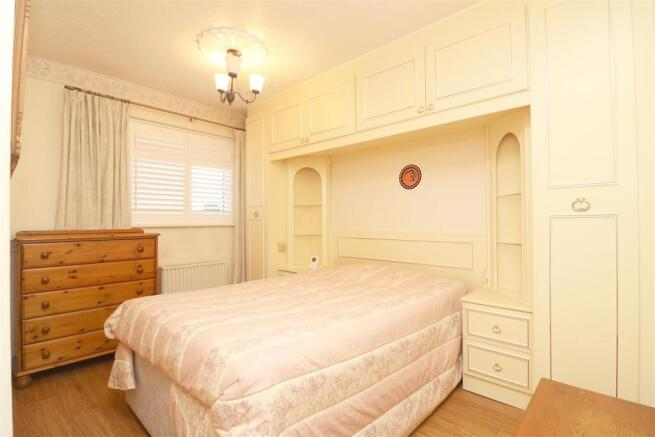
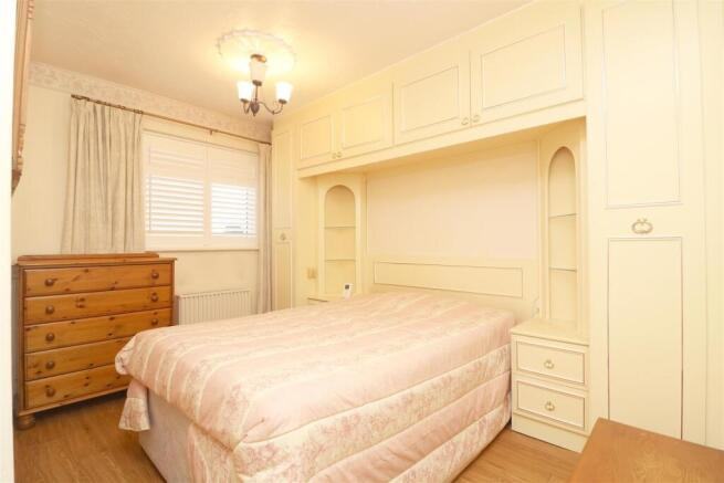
- decorative plate [398,163,423,191]
